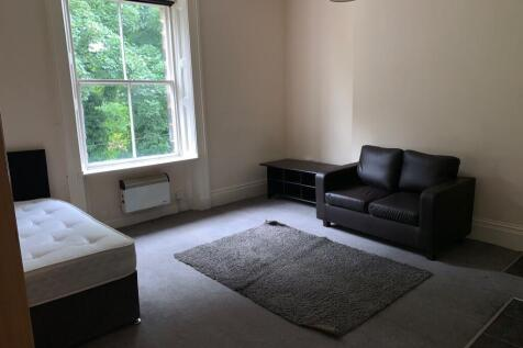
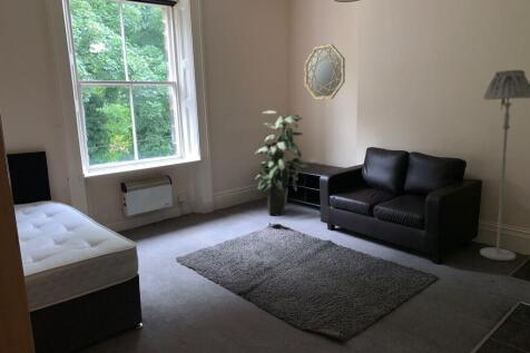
+ indoor plant [254,109,310,217]
+ home mirror [303,43,346,100]
+ floor lamp [479,69,530,262]
